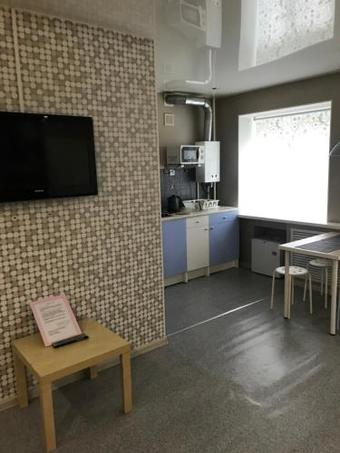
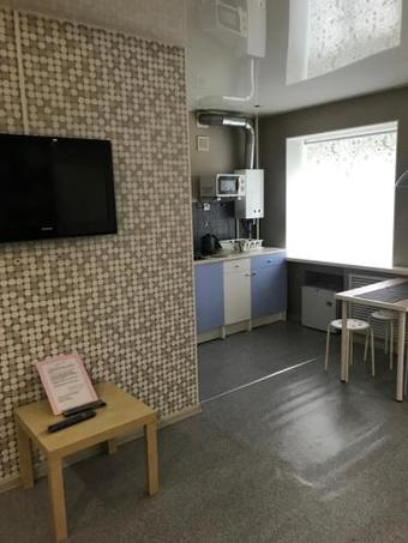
+ remote control [46,409,98,434]
